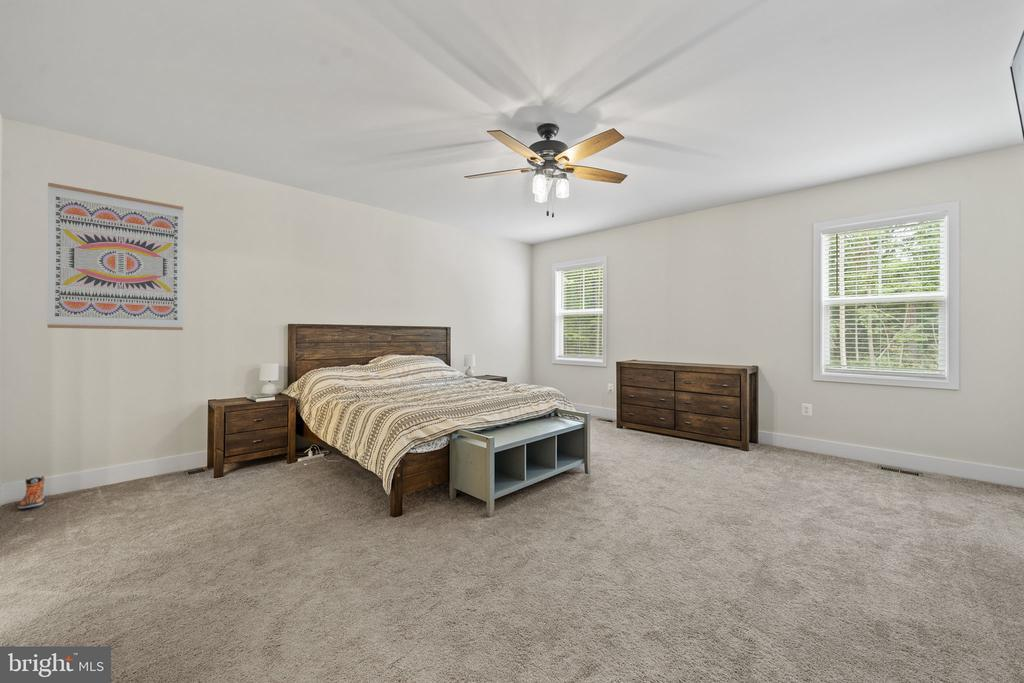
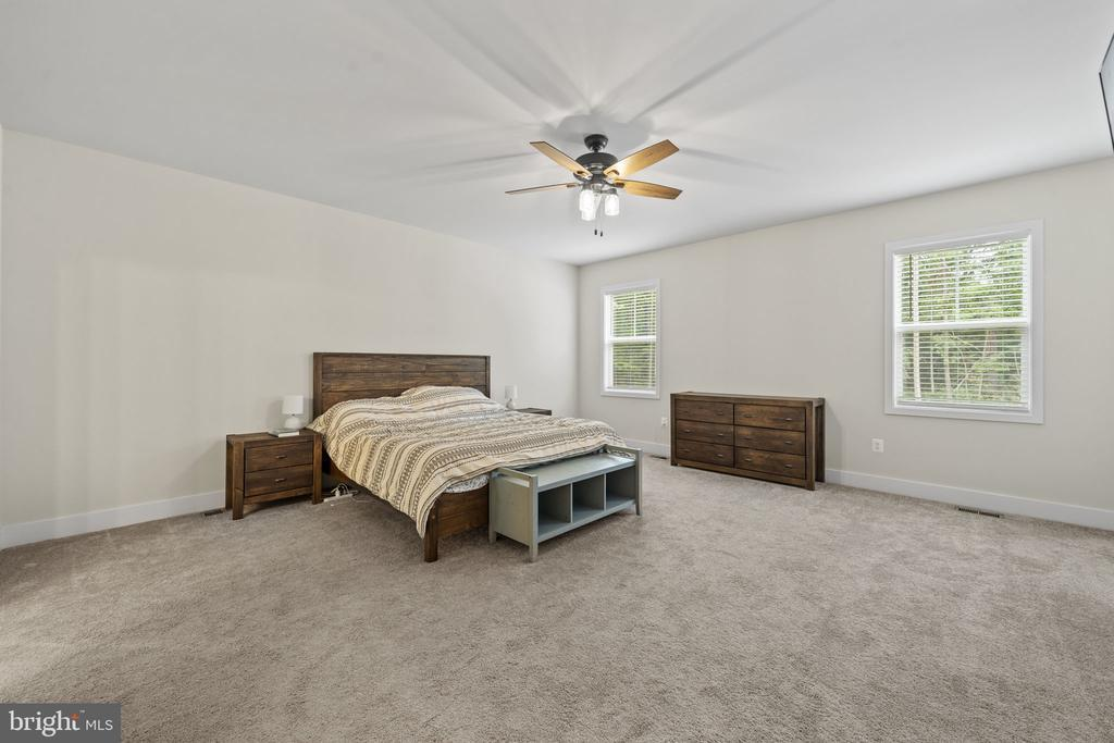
- sneaker [17,475,46,510]
- wall art [46,182,185,331]
